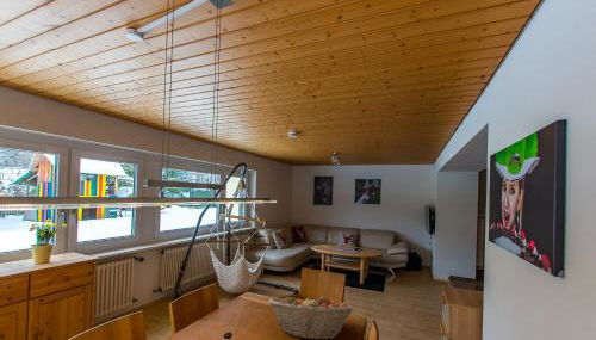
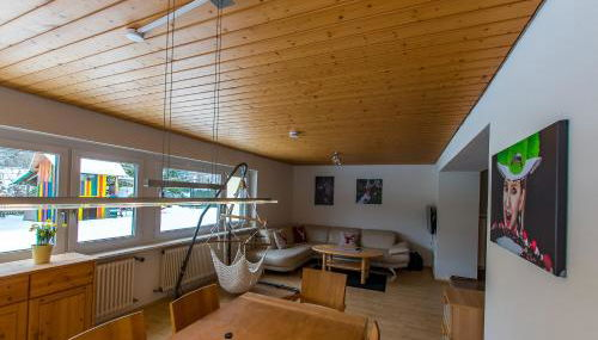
- fruit basket [267,292,354,340]
